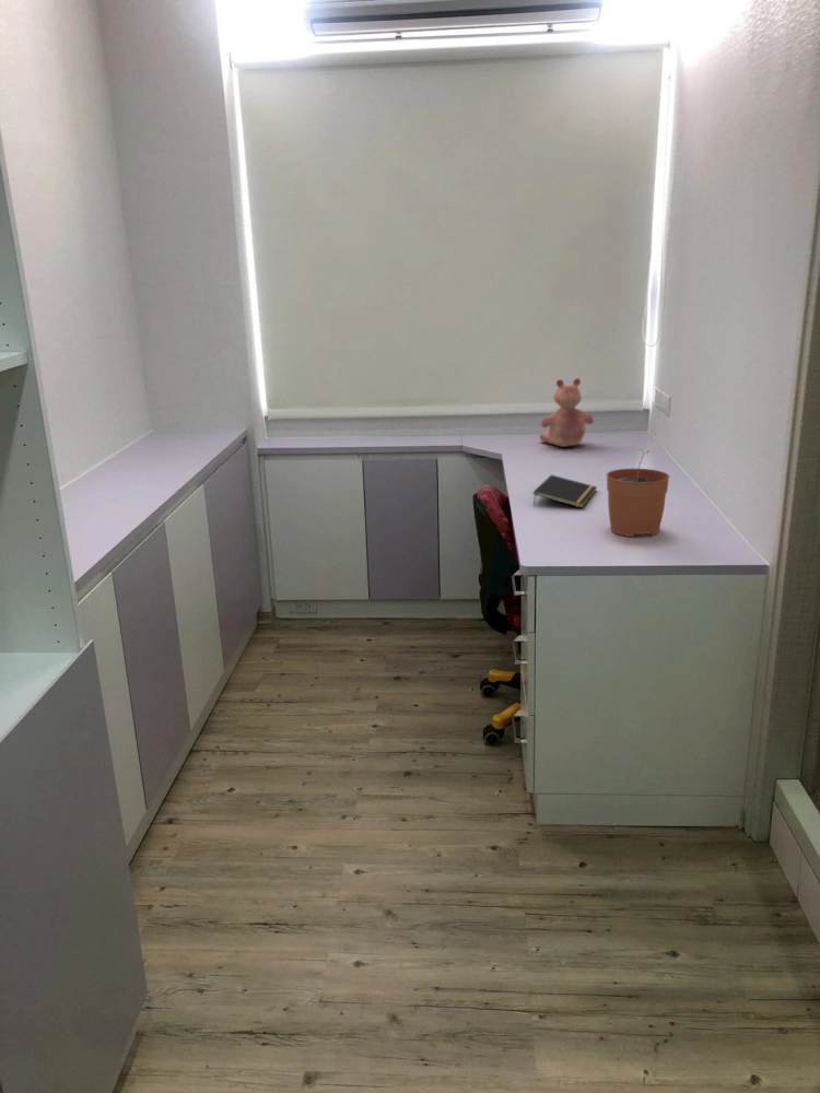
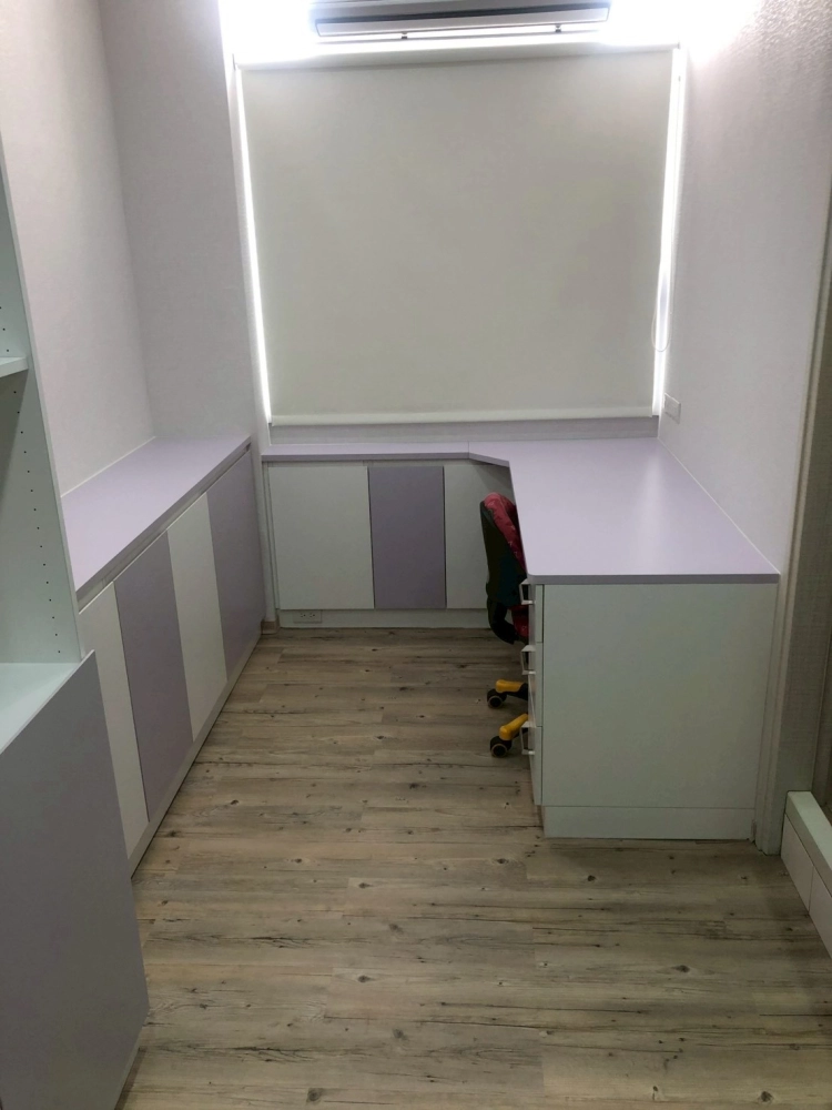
- teddy bear [539,377,595,448]
- plant pot [606,448,670,538]
- notepad [532,473,598,509]
